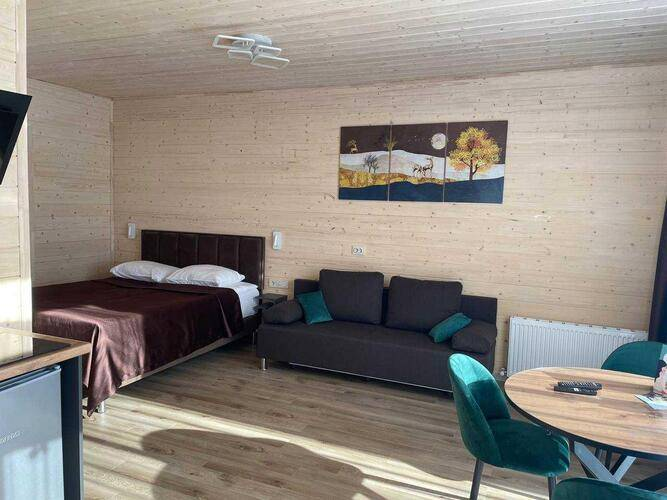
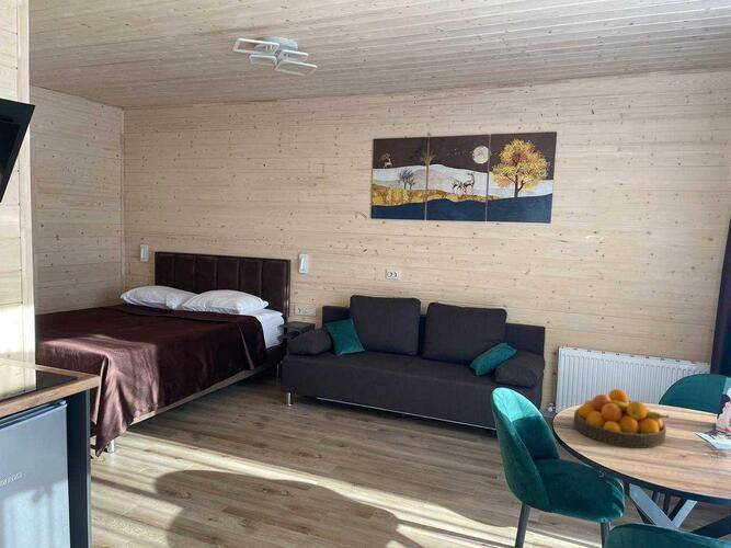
+ fruit bowl [572,388,671,449]
